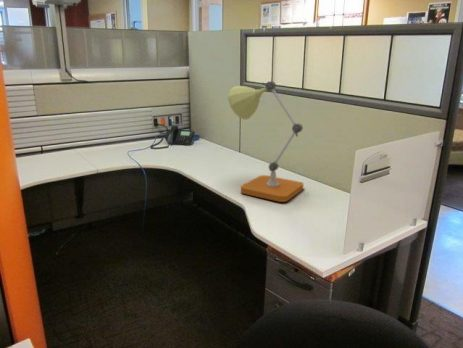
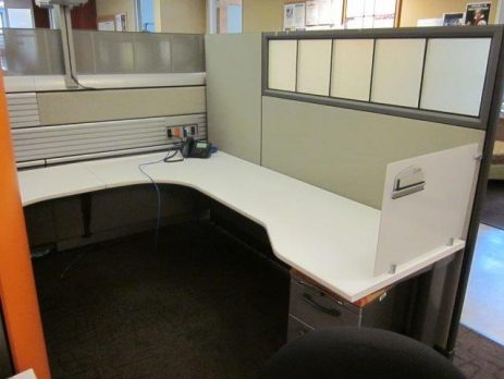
- desk lamp [227,80,305,203]
